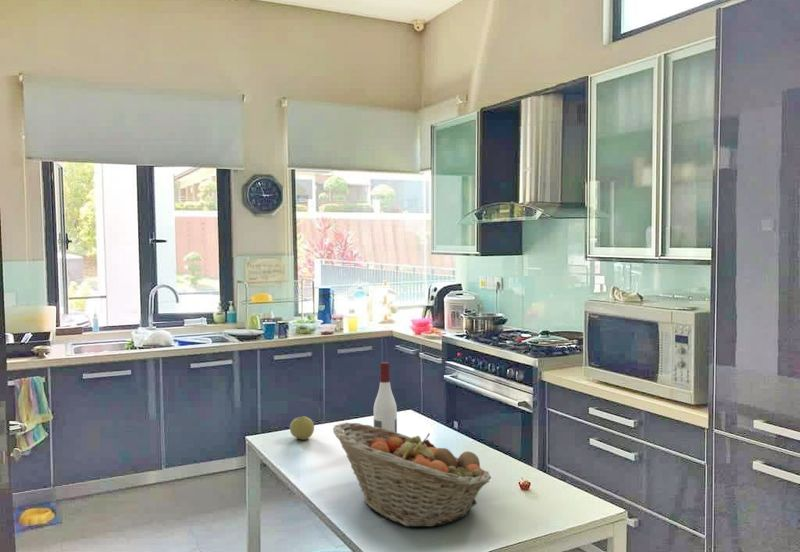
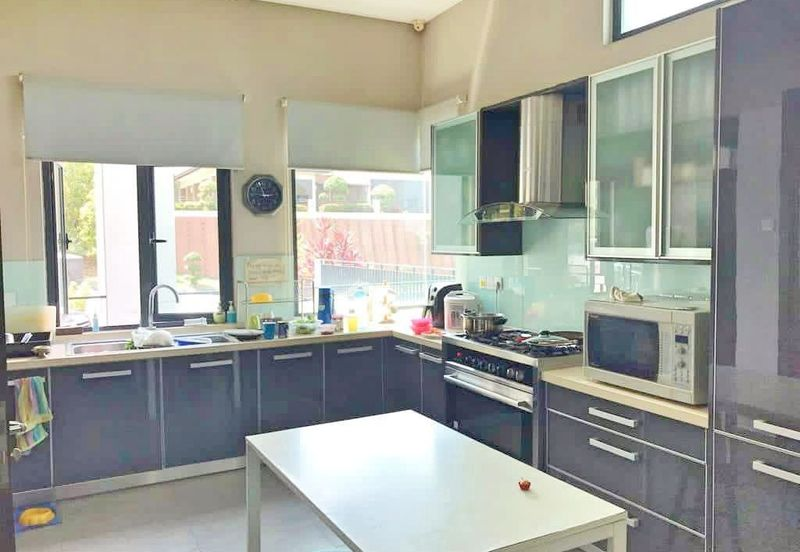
- alcohol [373,361,398,433]
- fruit basket [332,422,492,528]
- apple [289,416,315,441]
